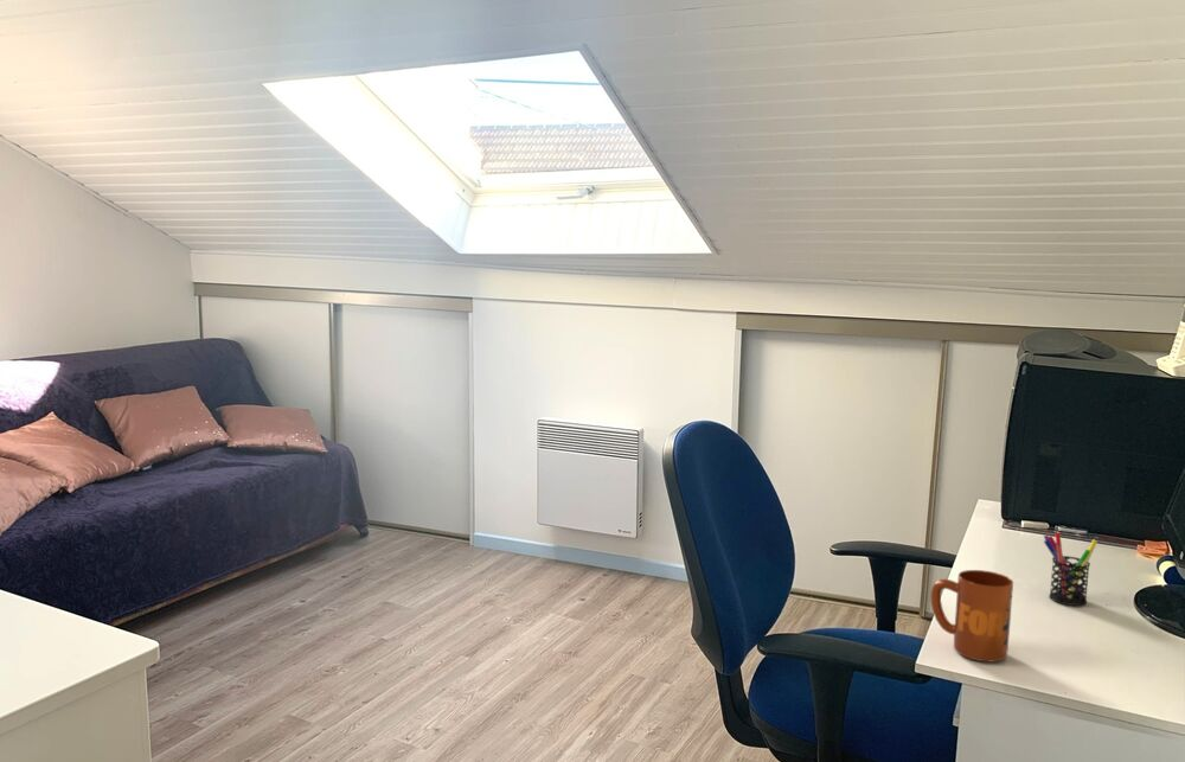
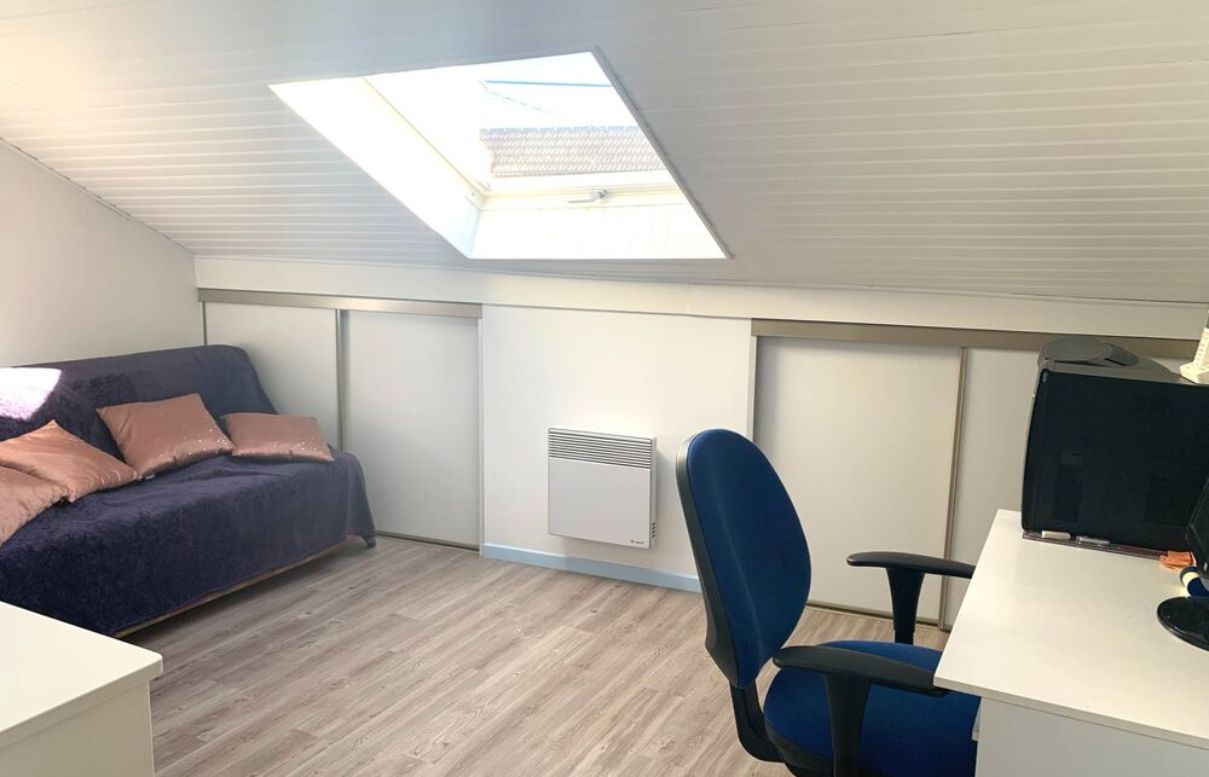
- pen holder [1043,531,1098,607]
- mug [929,569,1014,662]
